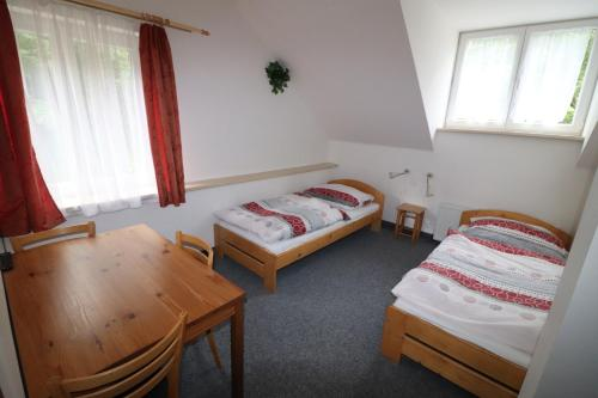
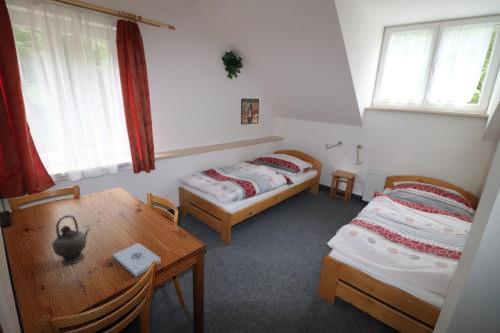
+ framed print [240,97,260,126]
+ teapot [51,214,92,265]
+ notepad [112,242,162,278]
